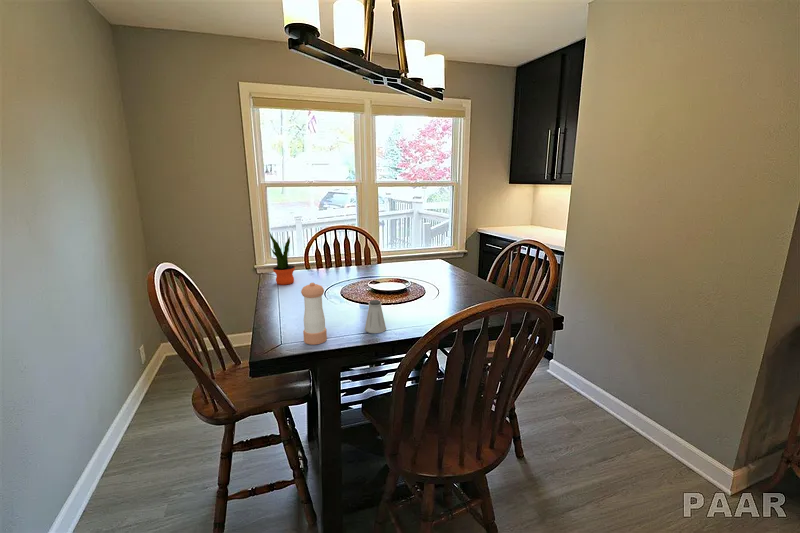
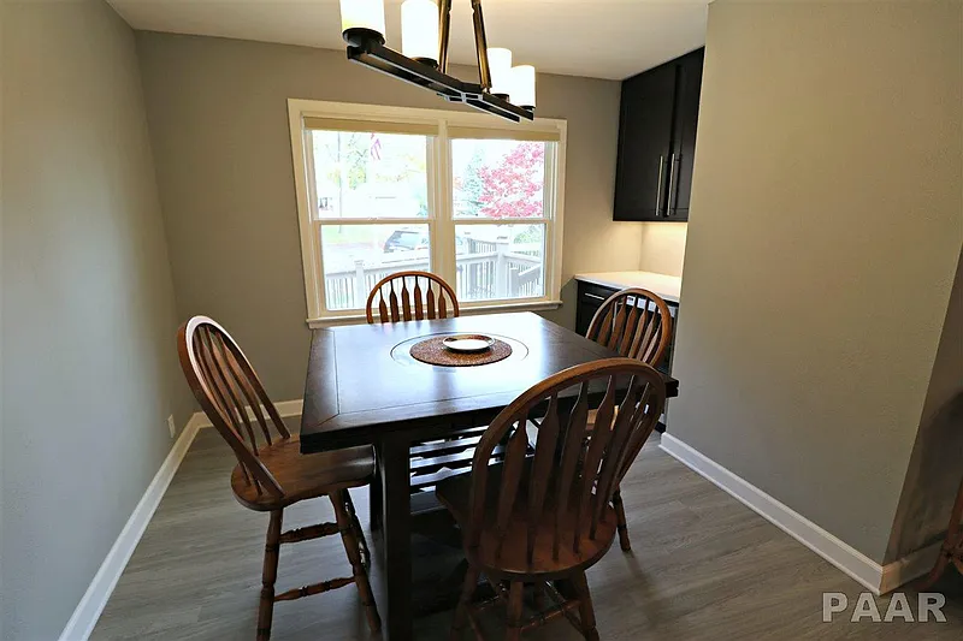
- pepper shaker [300,282,328,346]
- potted plant [268,231,296,286]
- saltshaker [364,299,387,334]
